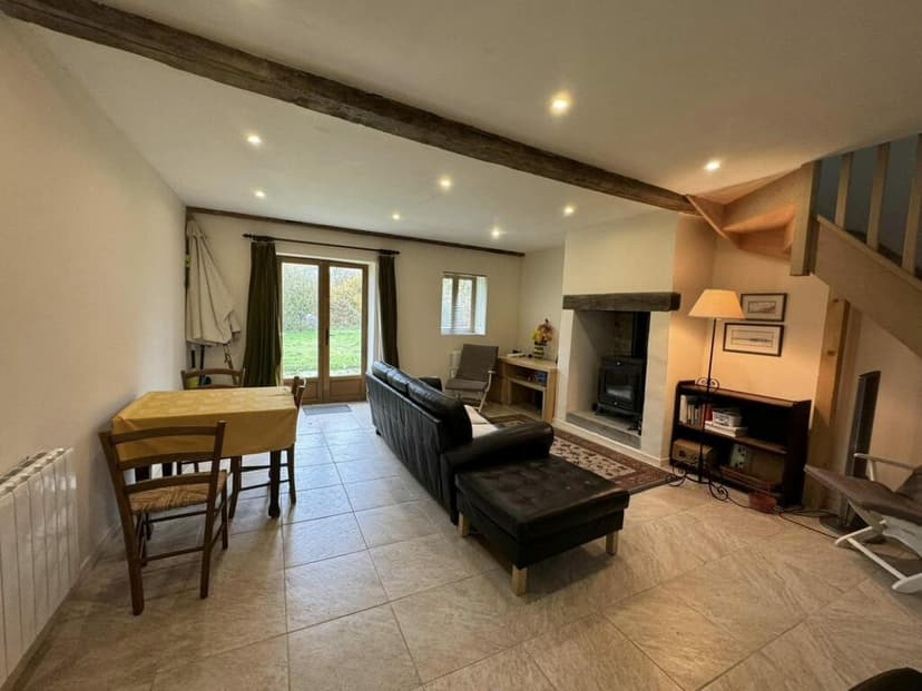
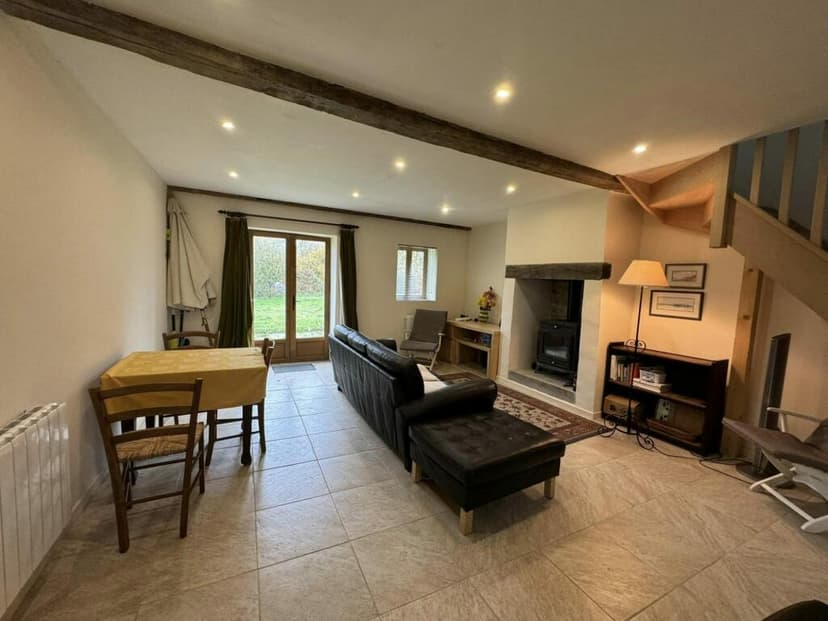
- basket [746,476,778,514]
